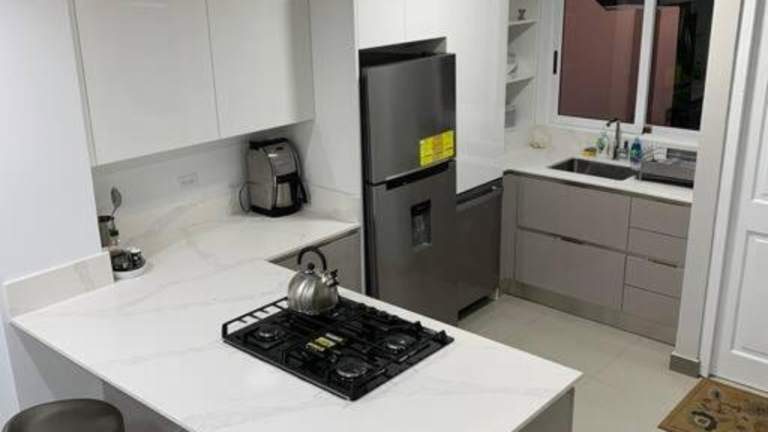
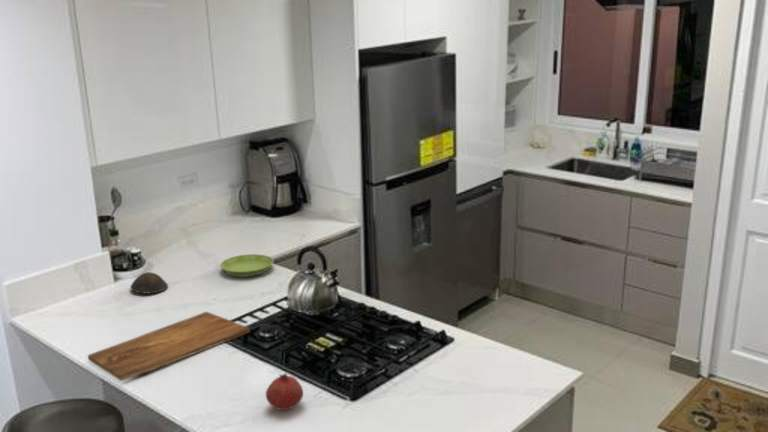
+ saucer [219,253,274,278]
+ bowl [129,271,169,294]
+ cutting board [87,311,251,382]
+ fruit [265,372,304,411]
